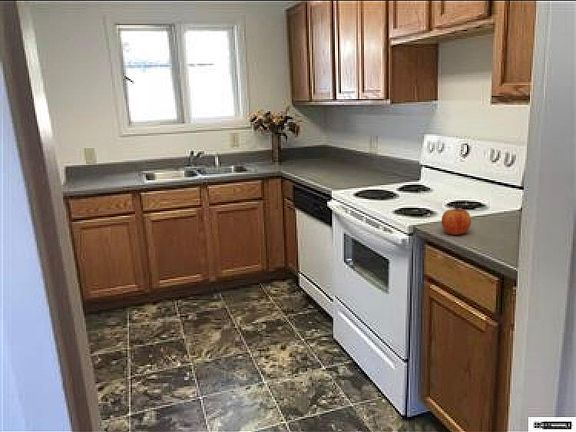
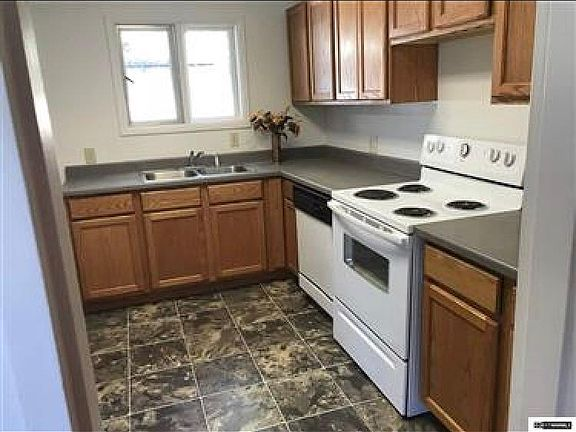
- apple [441,206,472,236]
